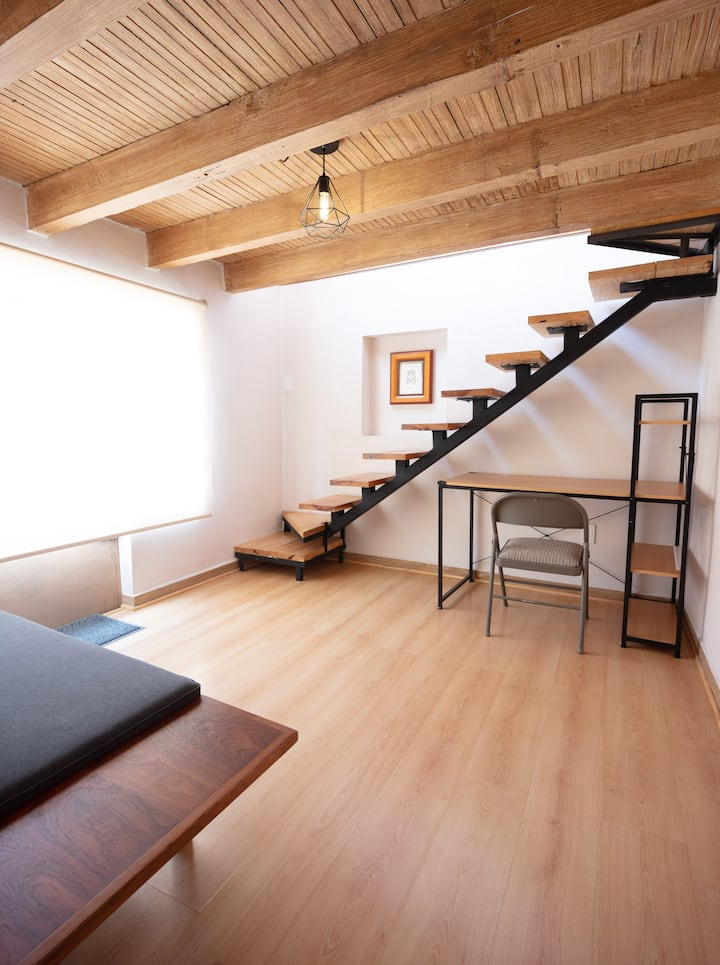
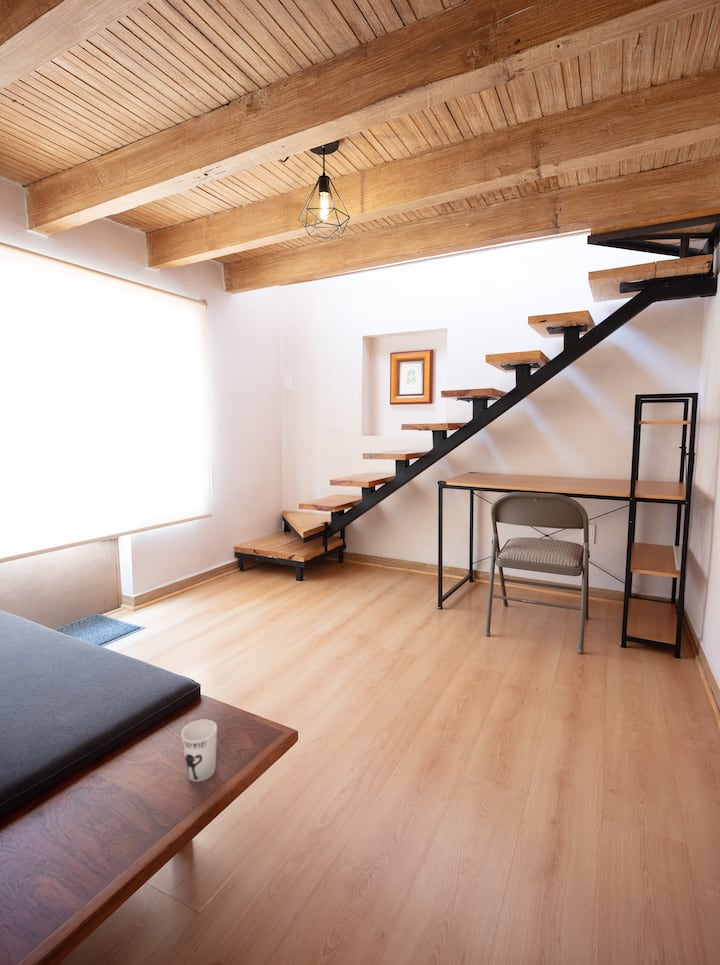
+ cup [180,719,218,783]
